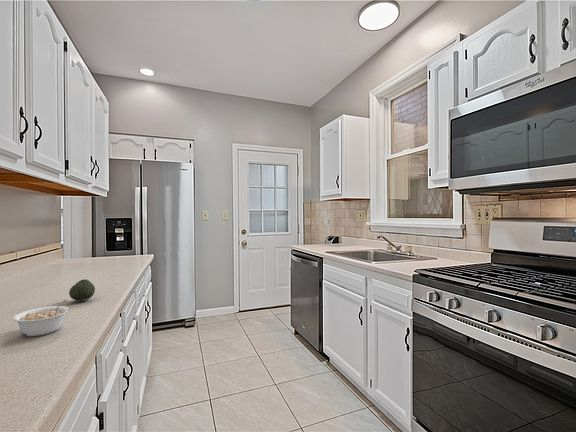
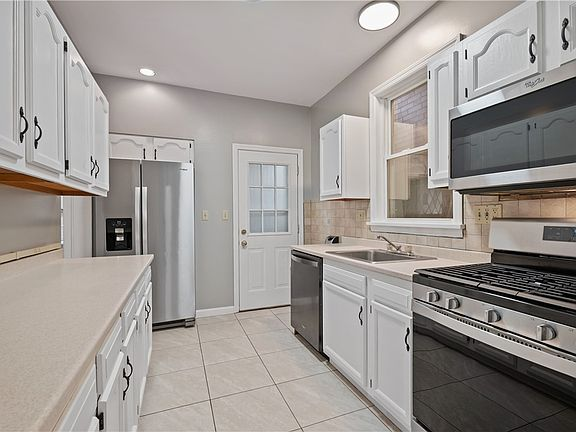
- fruit [68,278,96,303]
- legume [12,299,70,337]
